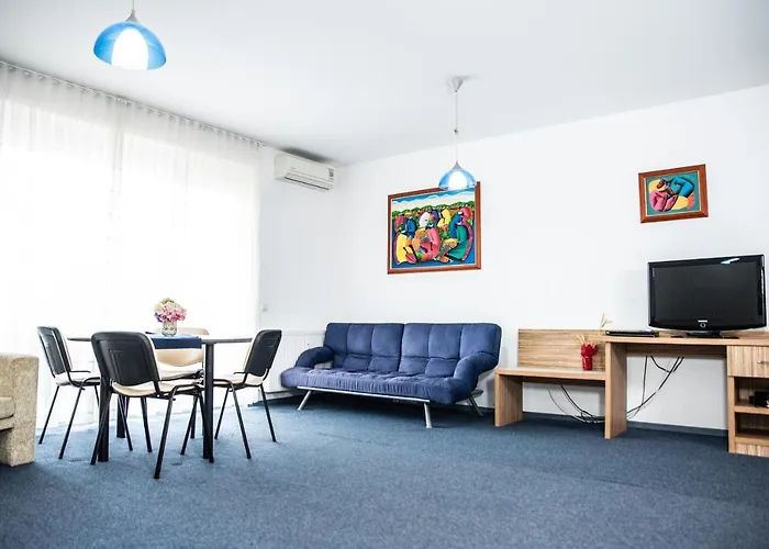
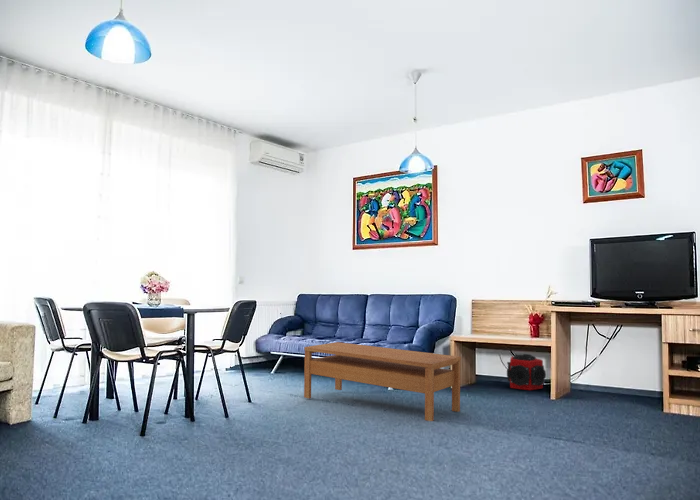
+ coffee table [303,341,462,422]
+ speaker [506,353,547,391]
